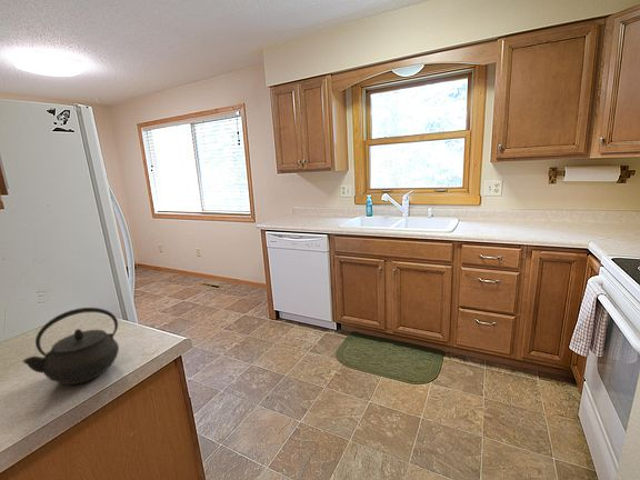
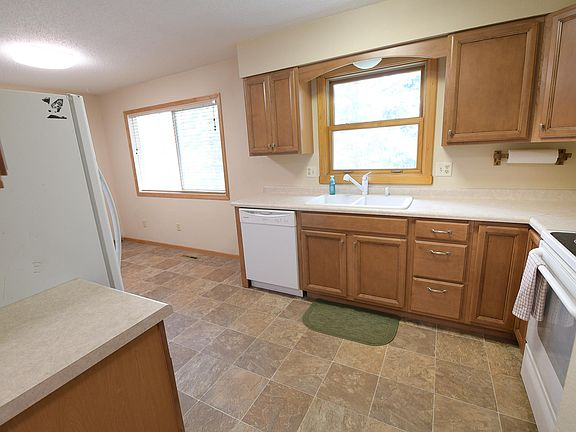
- kettle [21,307,120,386]
